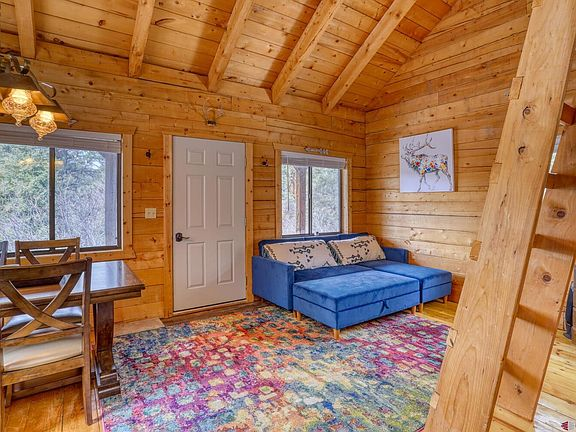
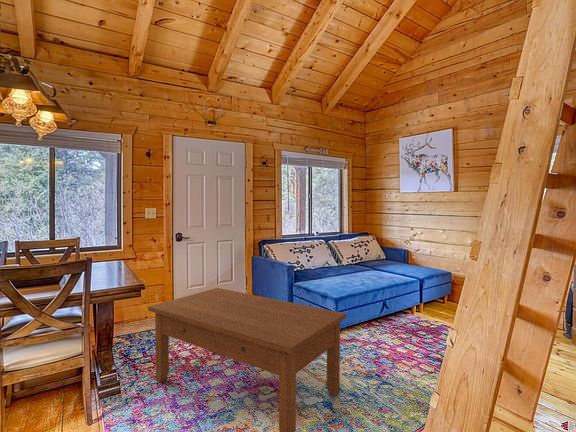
+ coffee table [147,287,348,432]
